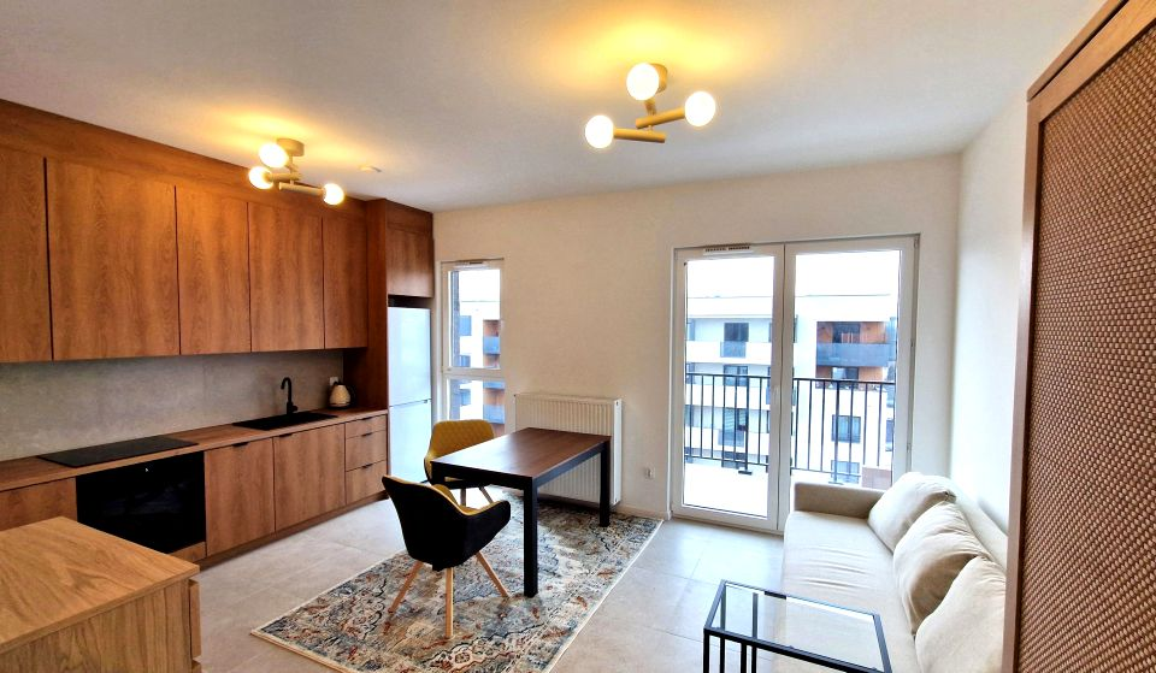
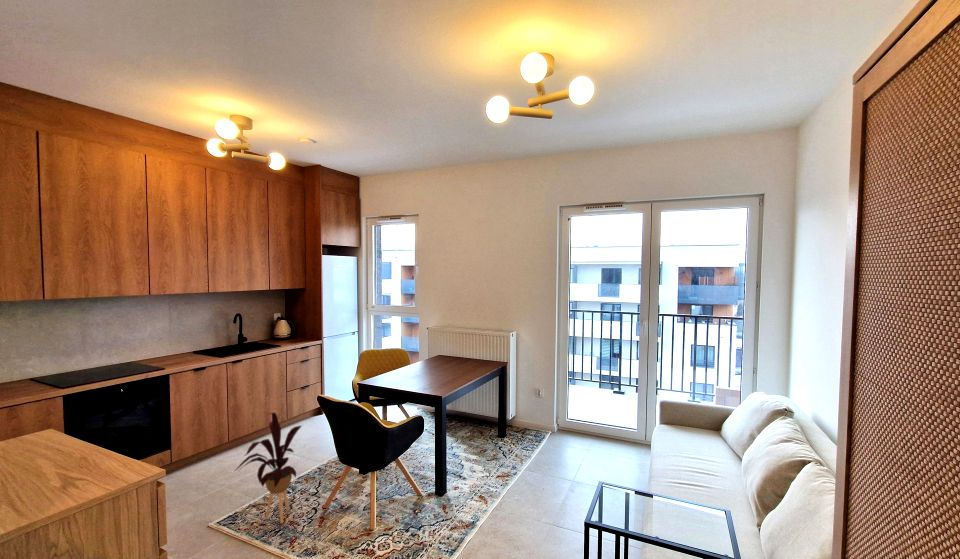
+ house plant [232,412,302,525]
